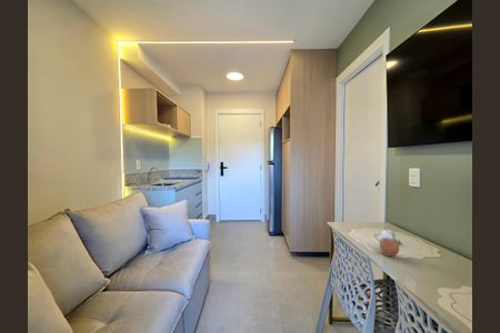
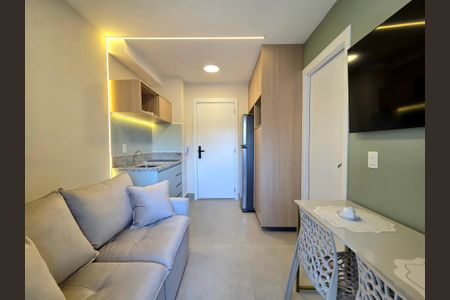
- fruit [379,236,400,258]
